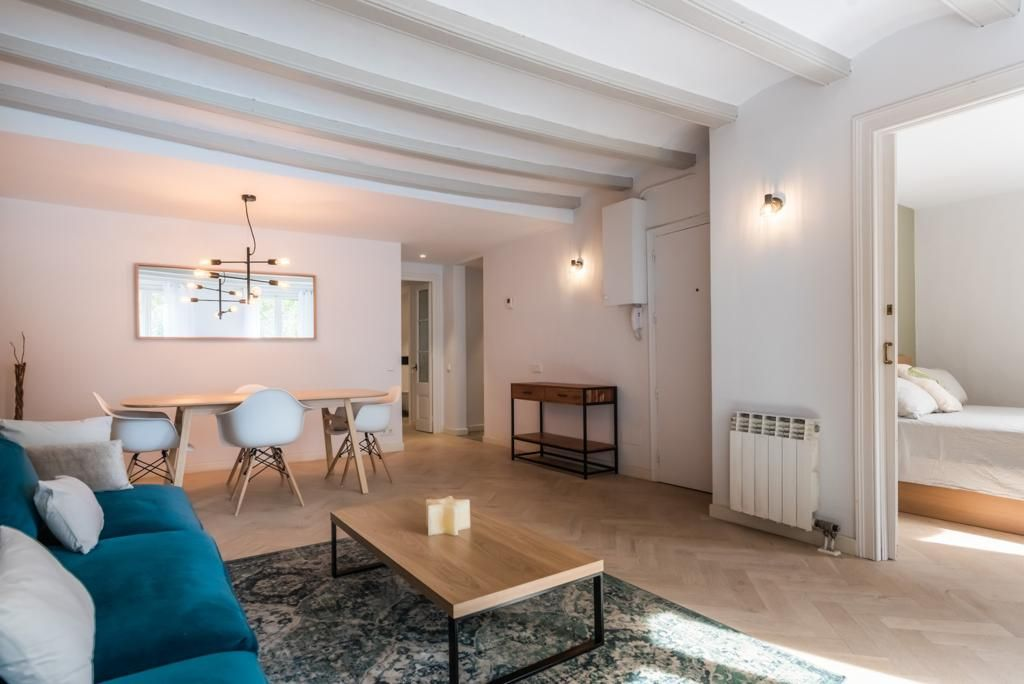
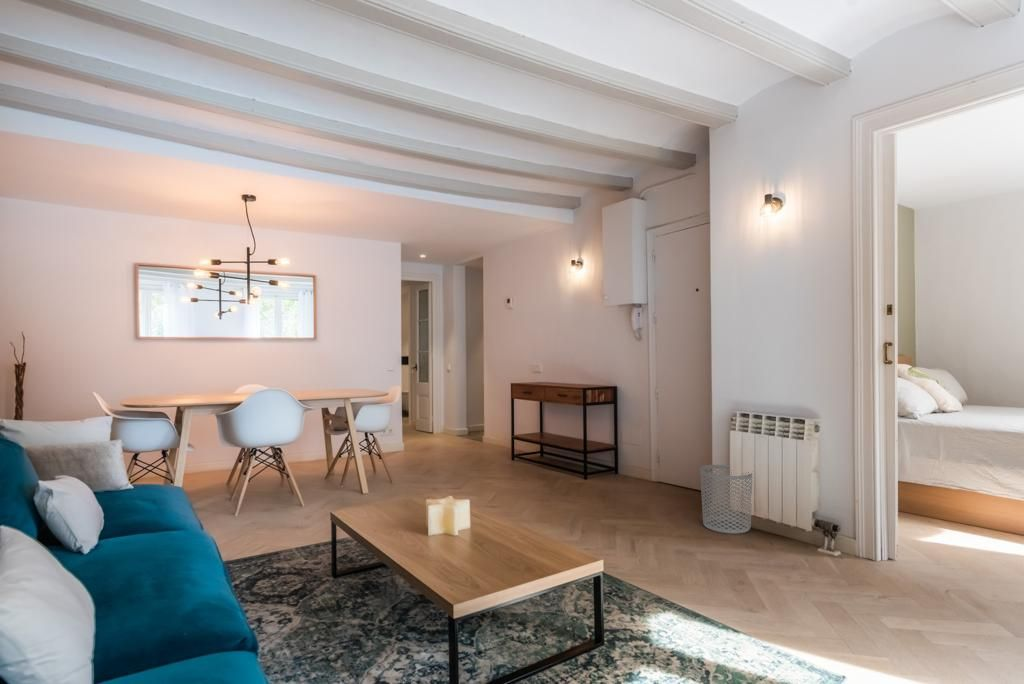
+ waste bin [699,464,753,535]
